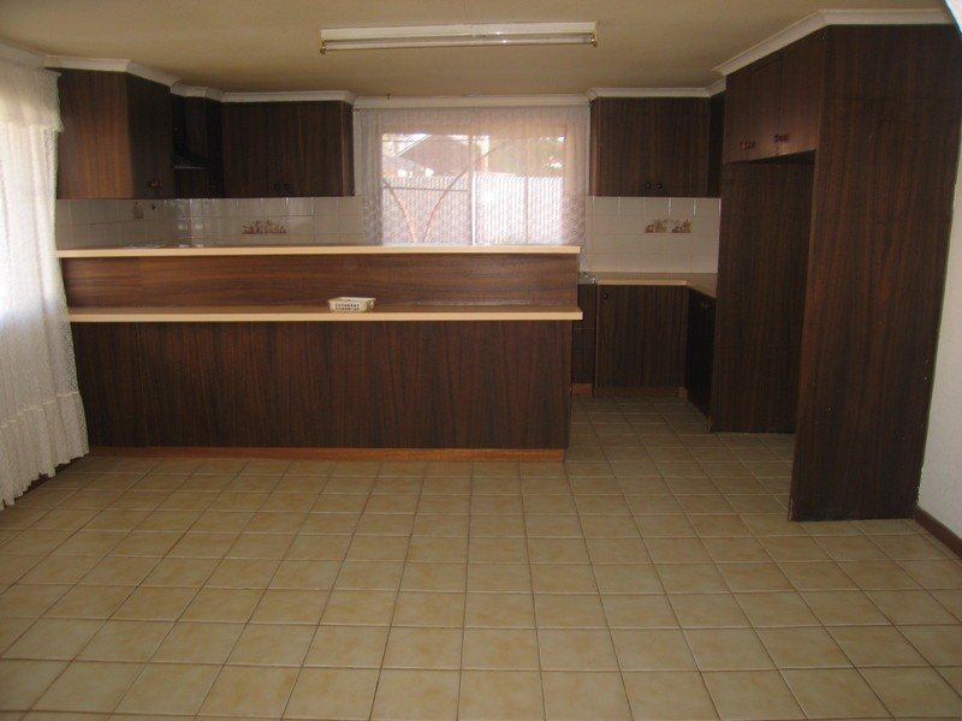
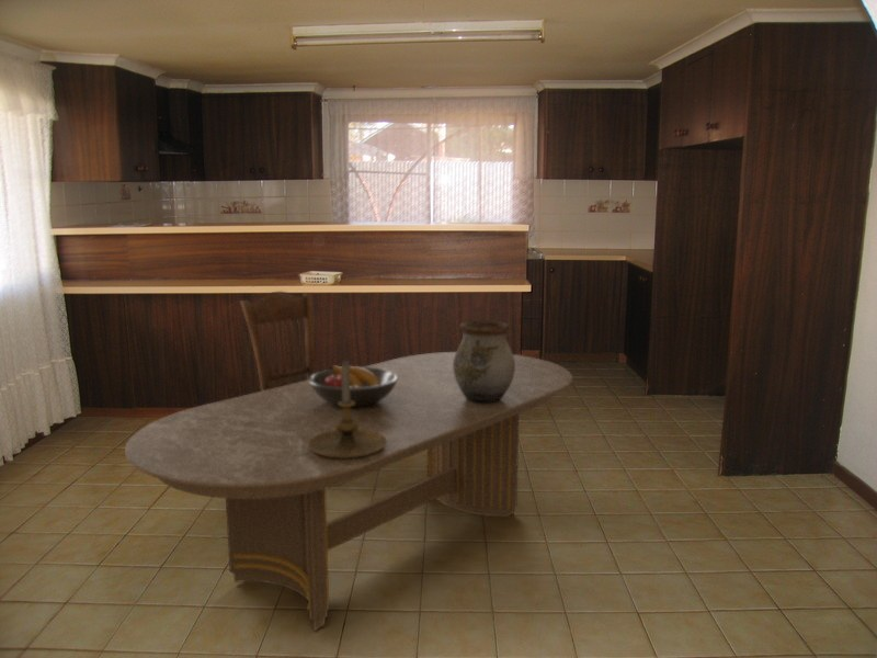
+ dining table [124,351,574,632]
+ dining chair [239,291,316,392]
+ candle holder [308,360,387,458]
+ fruit bowl [308,364,398,407]
+ vase [453,319,515,404]
